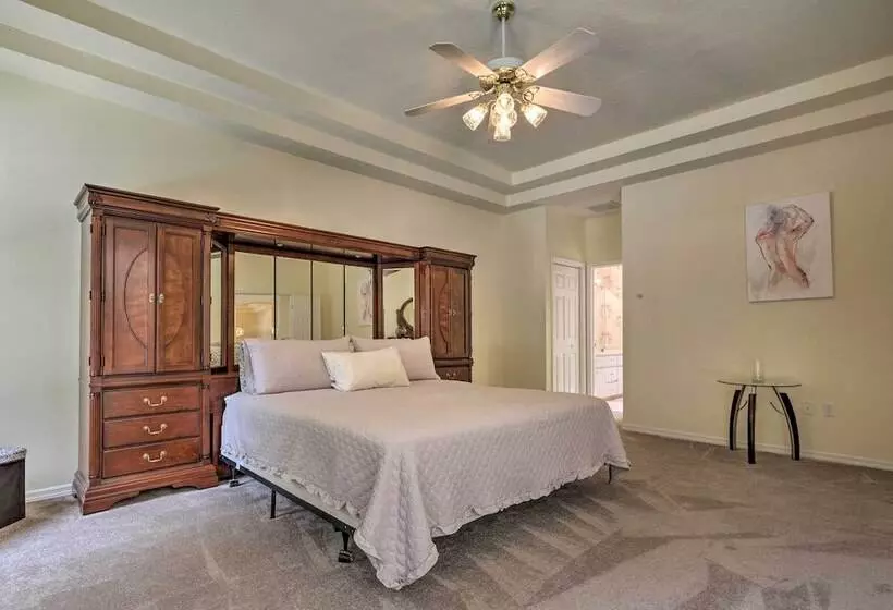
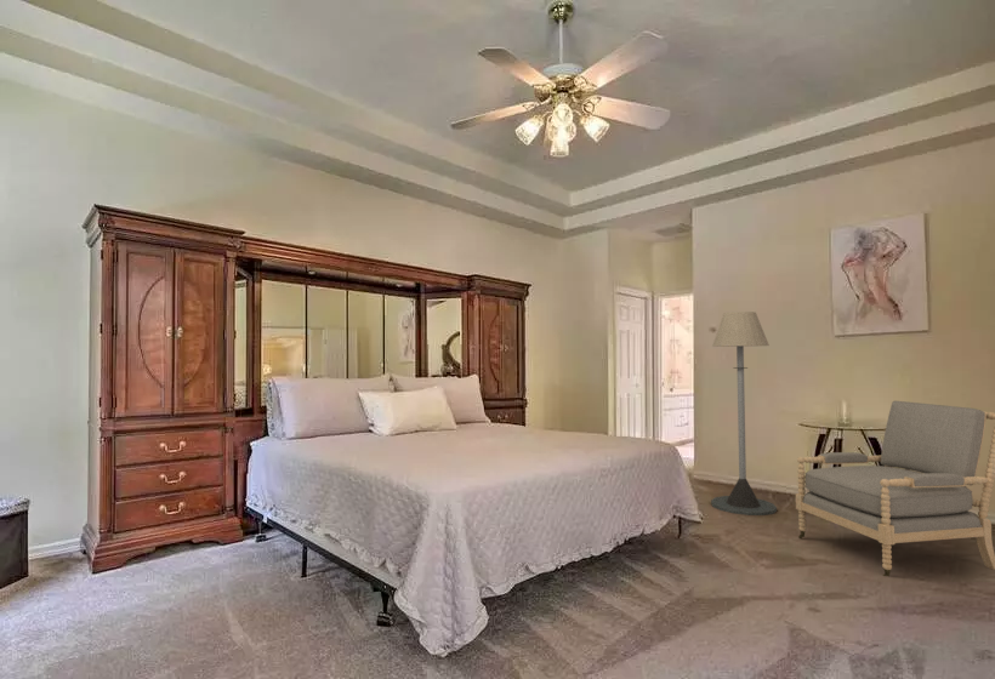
+ armchair [795,400,995,577]
+ floor lamp [710,310,778,517]
